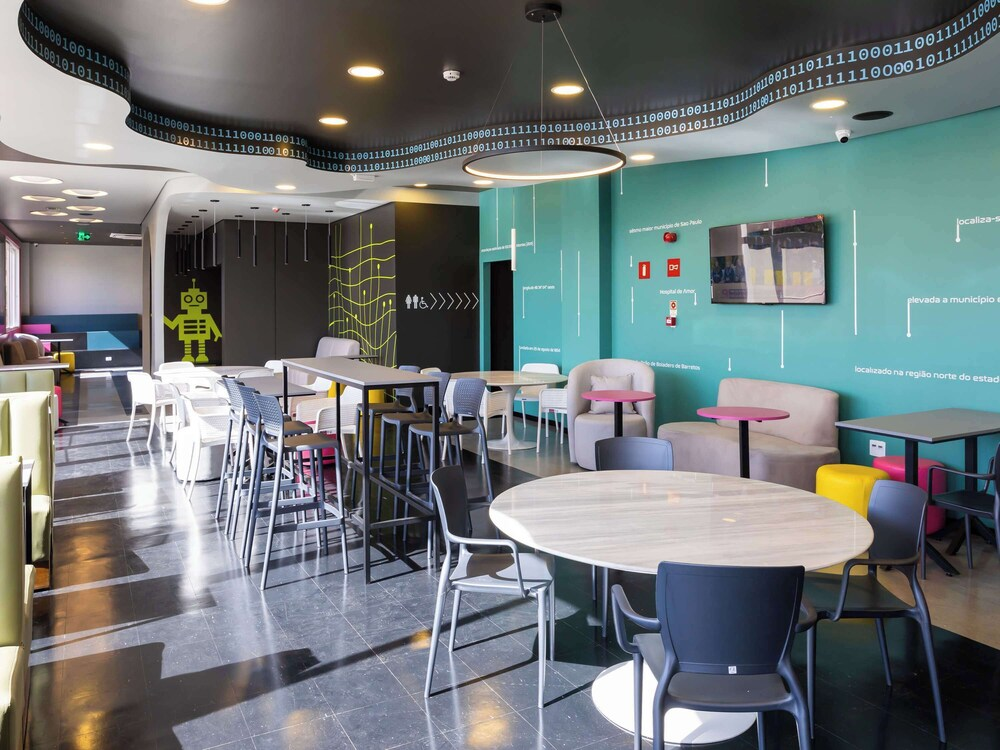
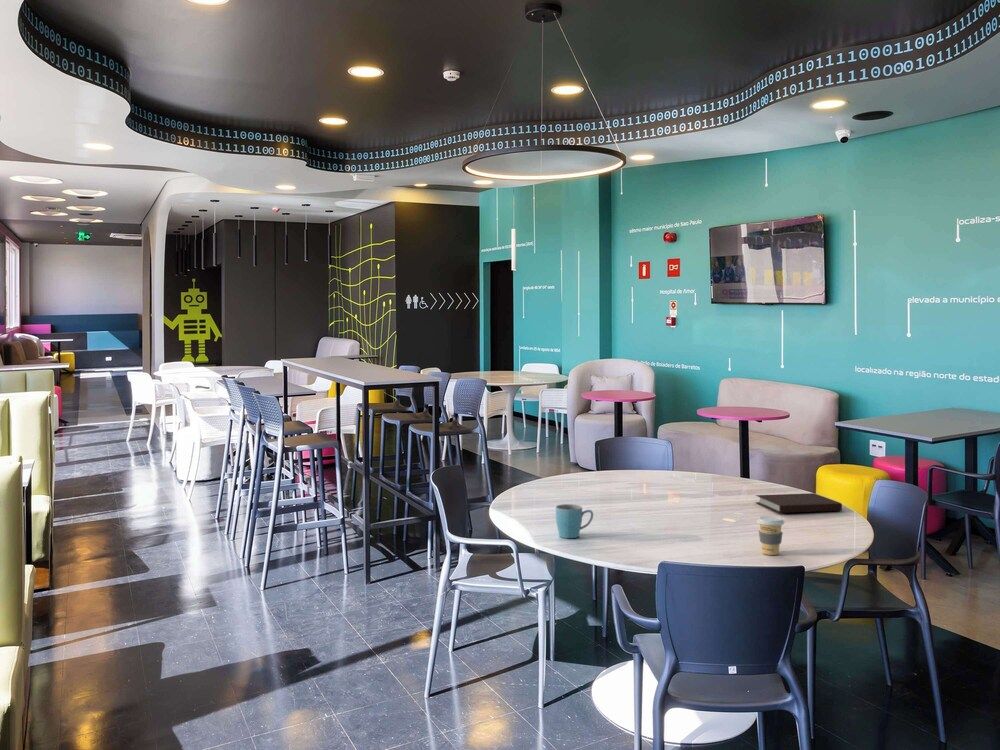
+ notebook [755,492,843,514]
+ mug [555,503,594,539]
+ coffee cup [756,515,785,556]
